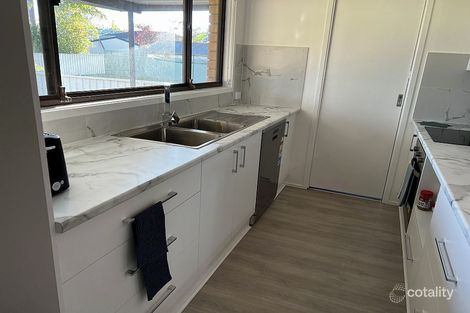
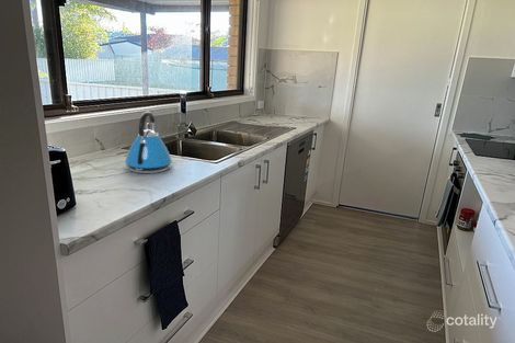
+ kettle [124,111,173,174]
